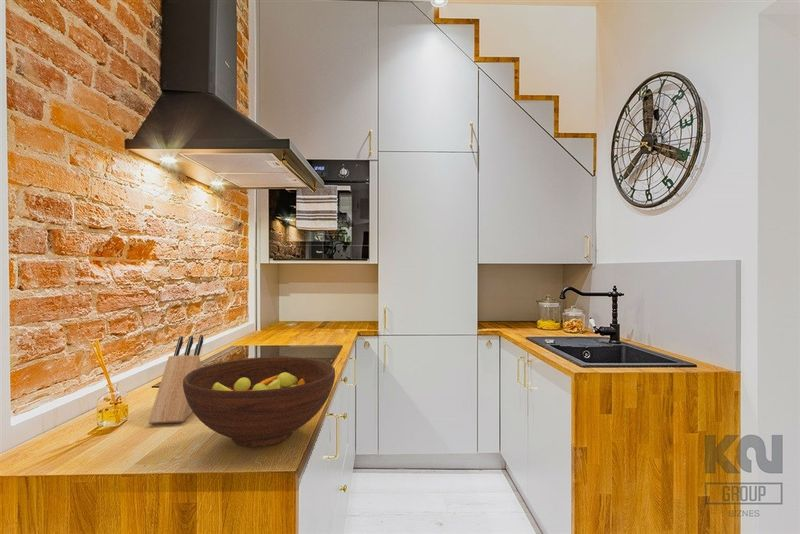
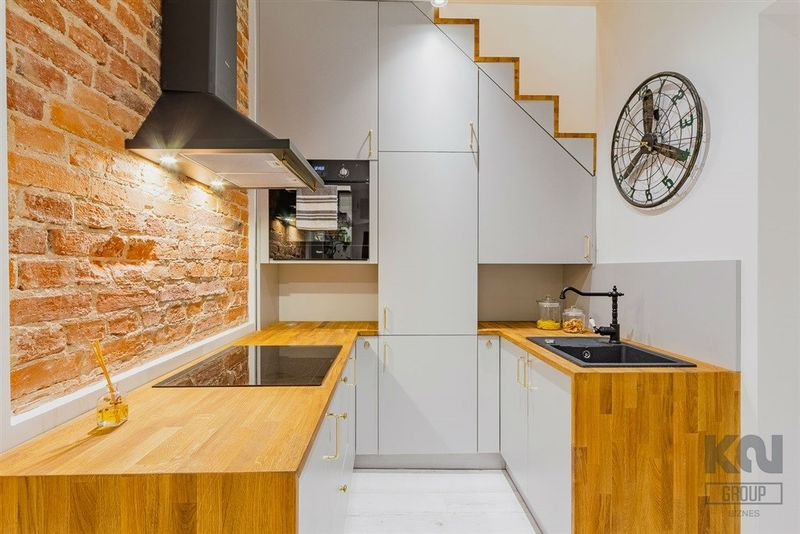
- knife block [147,334,204,425]
- fruit bowl [183,356,336,448]
